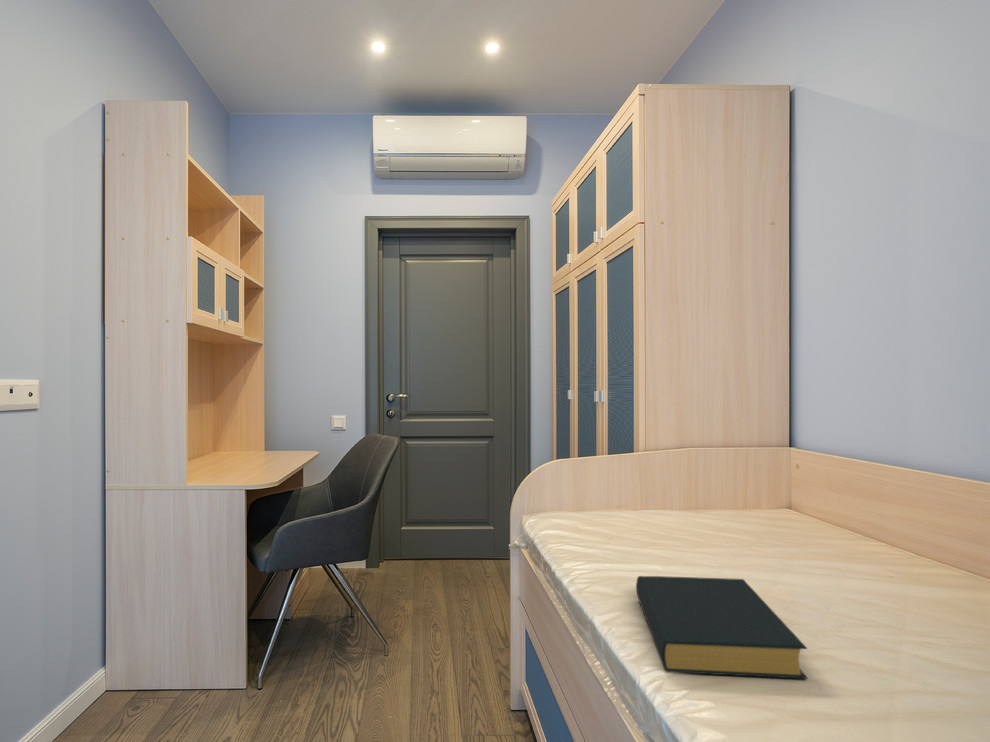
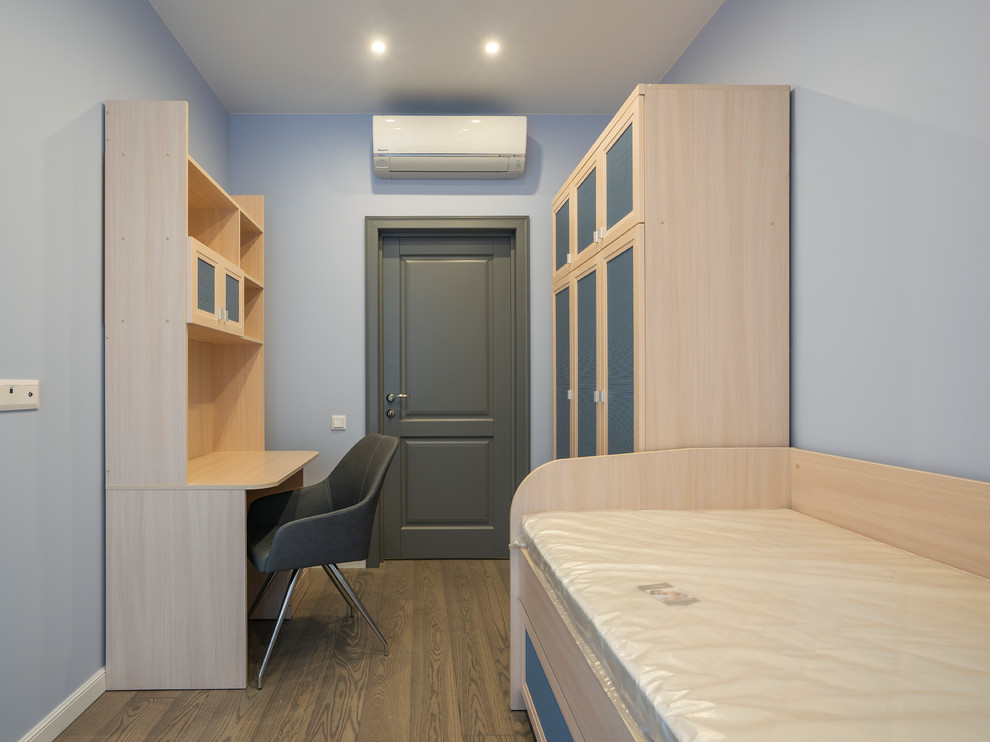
- hardback book [635,575,808,680]
